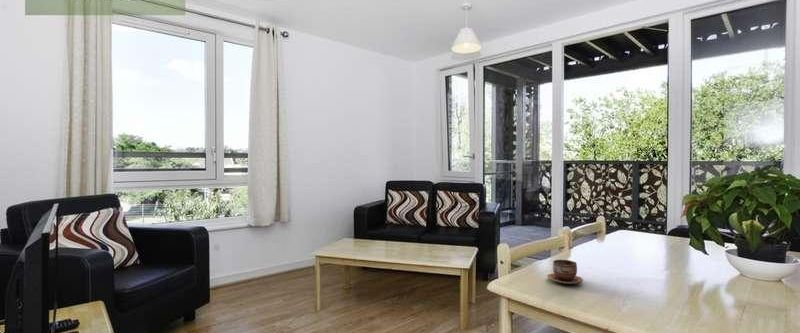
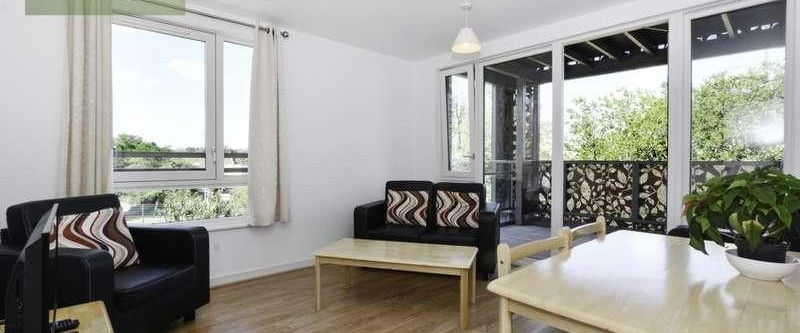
- cup [546,259,584,285]
